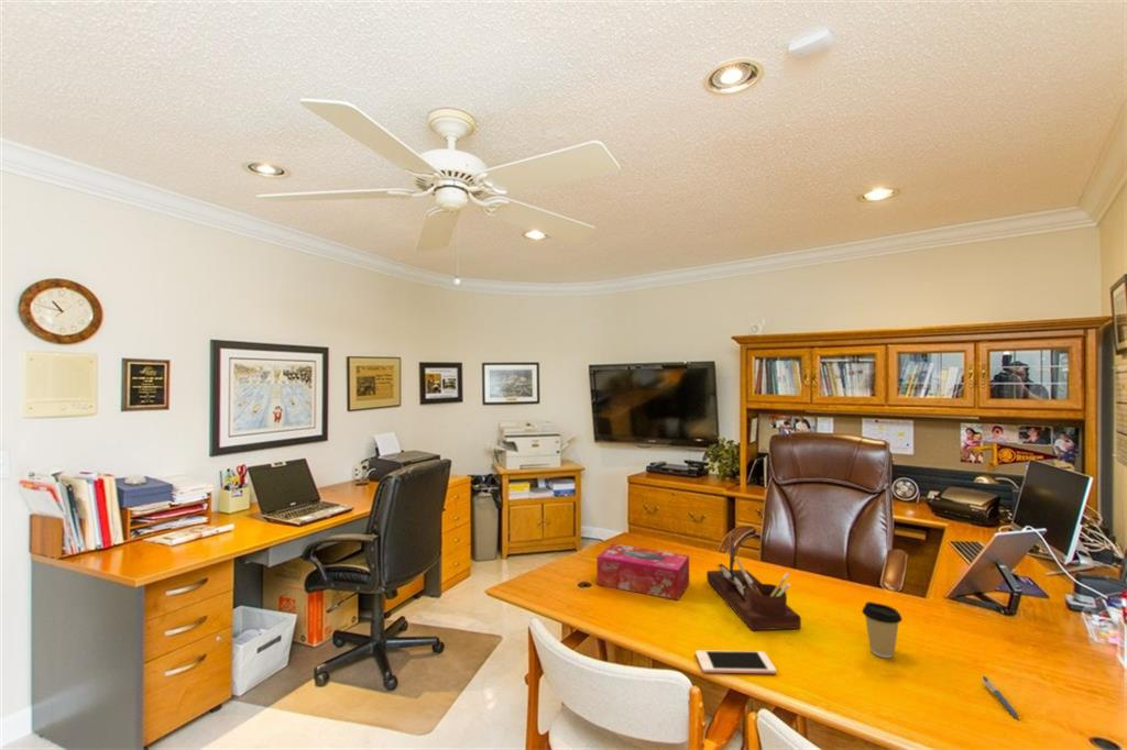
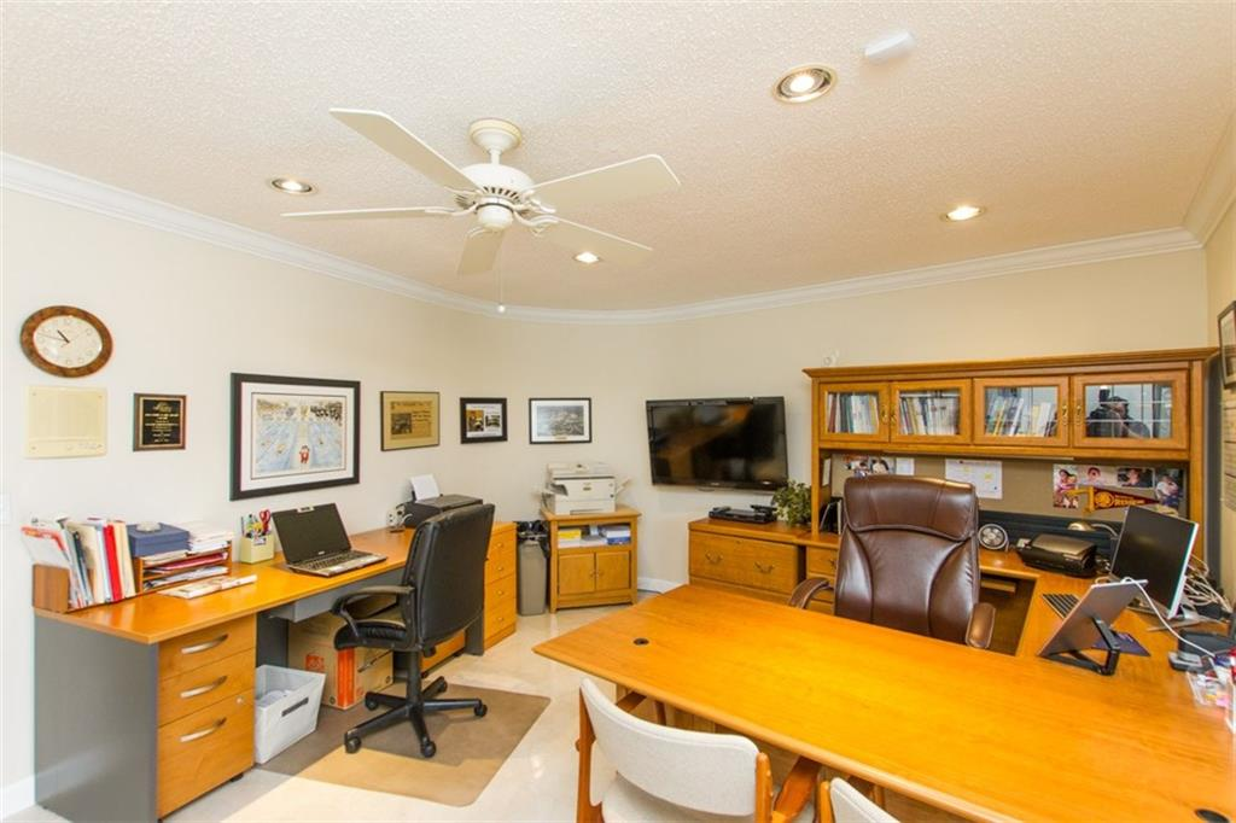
- coffee cup [861,600,904,659]
- pen [982,675,1019,719]
- cell phone [694,650,777,675]
- desk organizer [705,532,802,631]
- tissue box [595,543,690,602]
